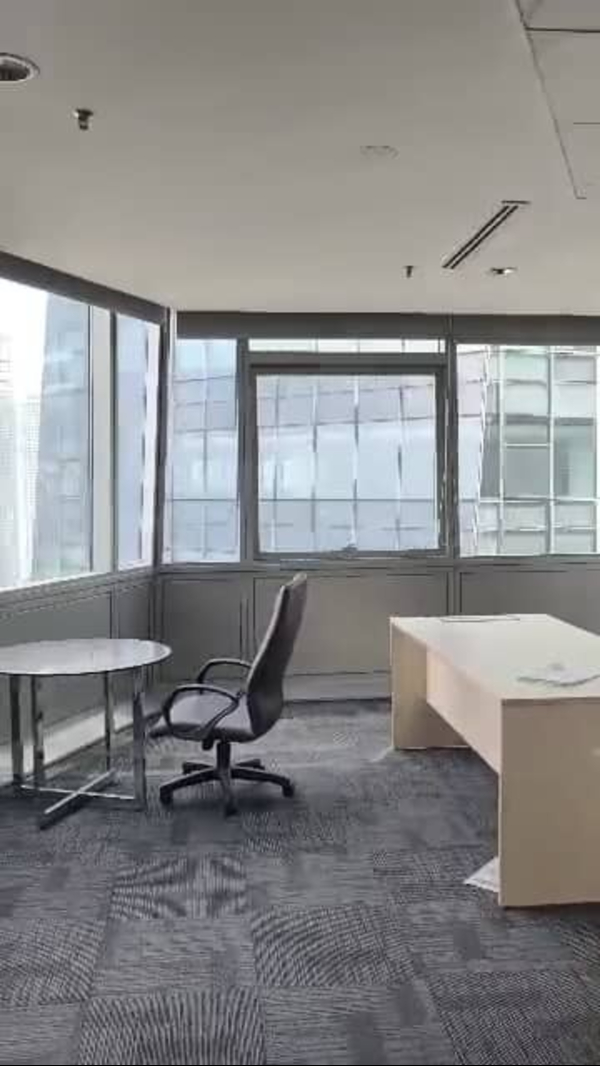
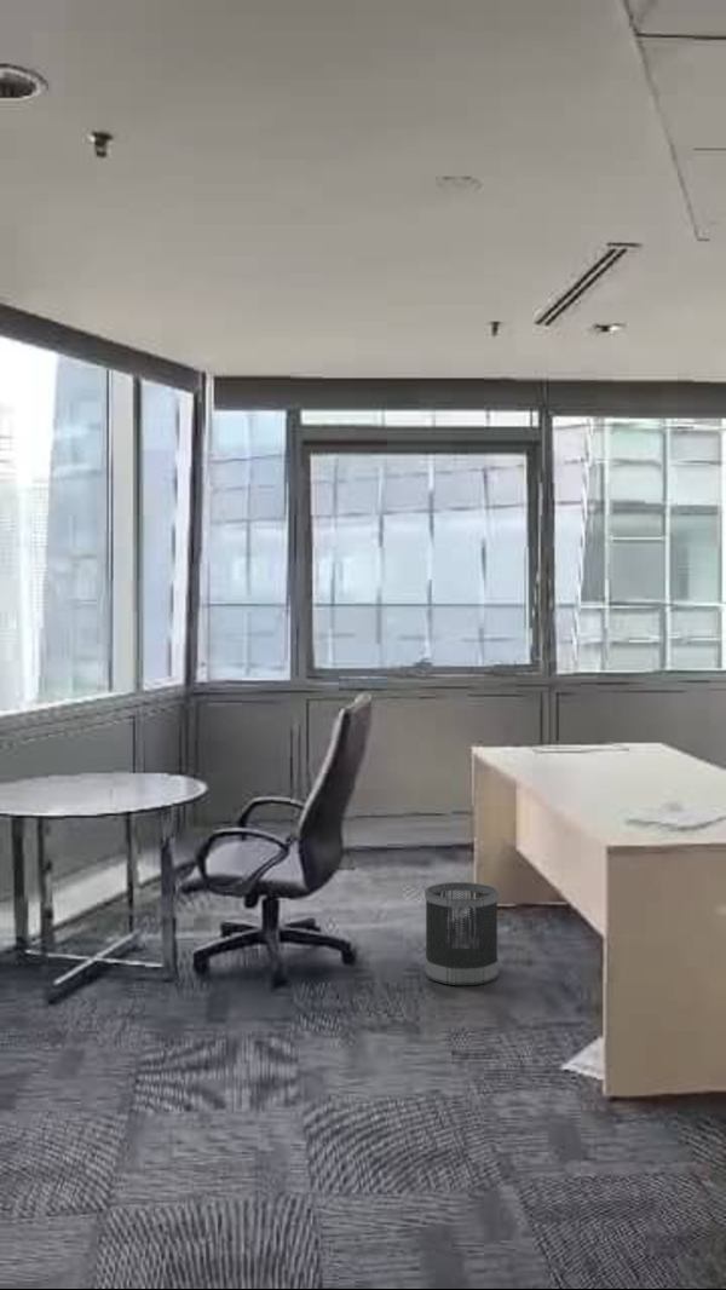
+ wastebasket [424,881,500,986]
